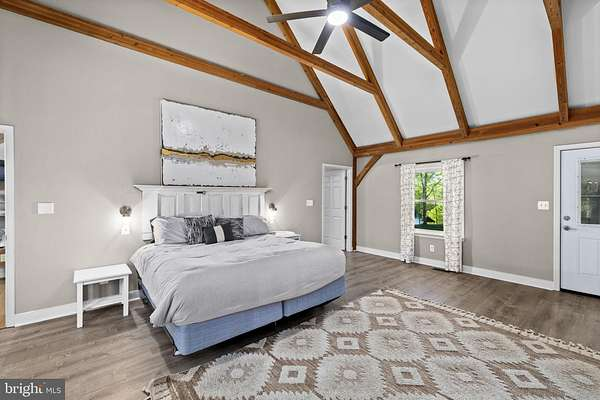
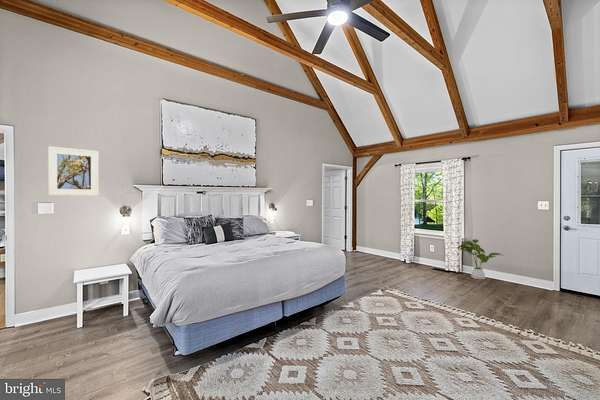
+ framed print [47,145,99,197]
+ house plant [457,238,504,280]
